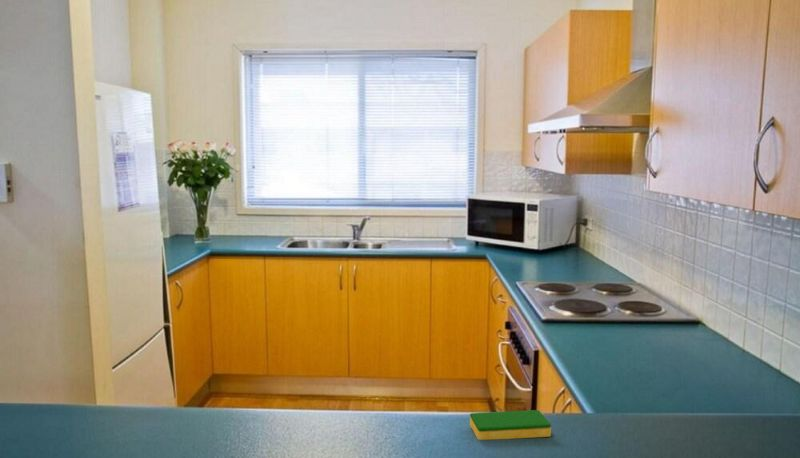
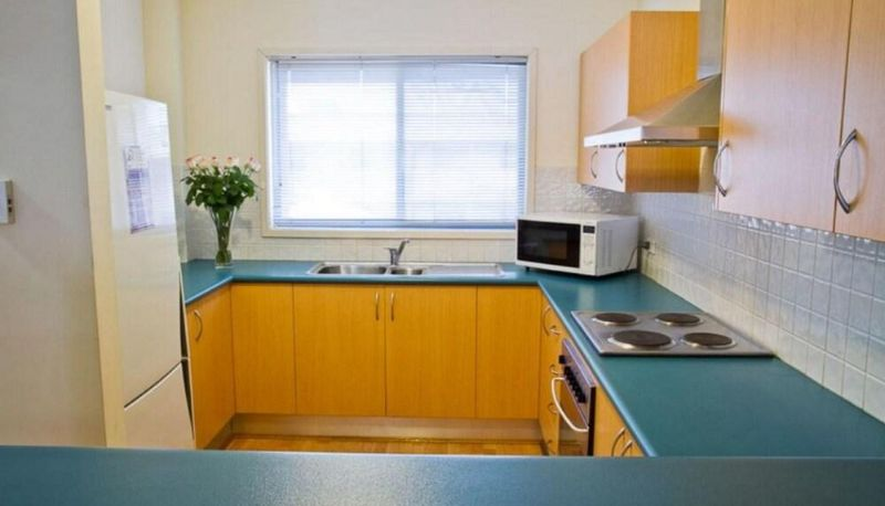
- dish sponge [469,409,552,441]
